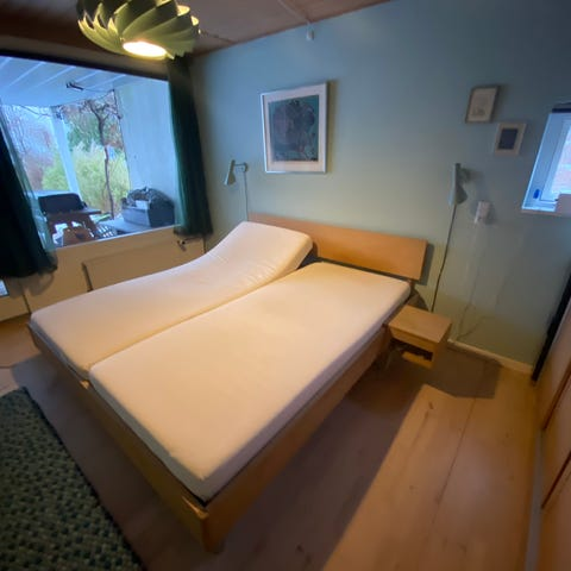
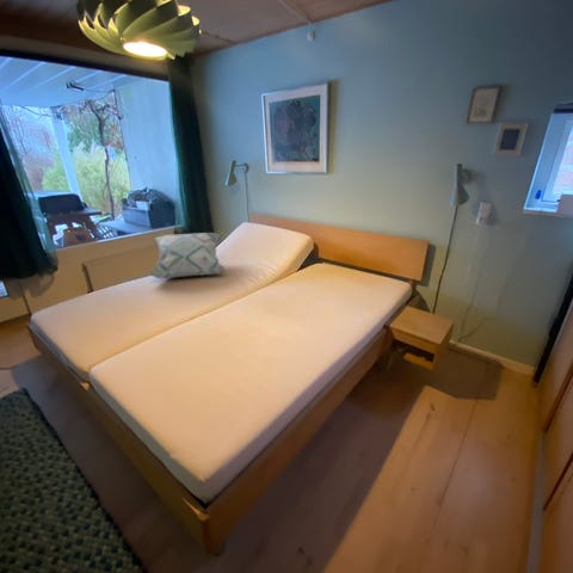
+ decorative pillow [147,232,228,279]
